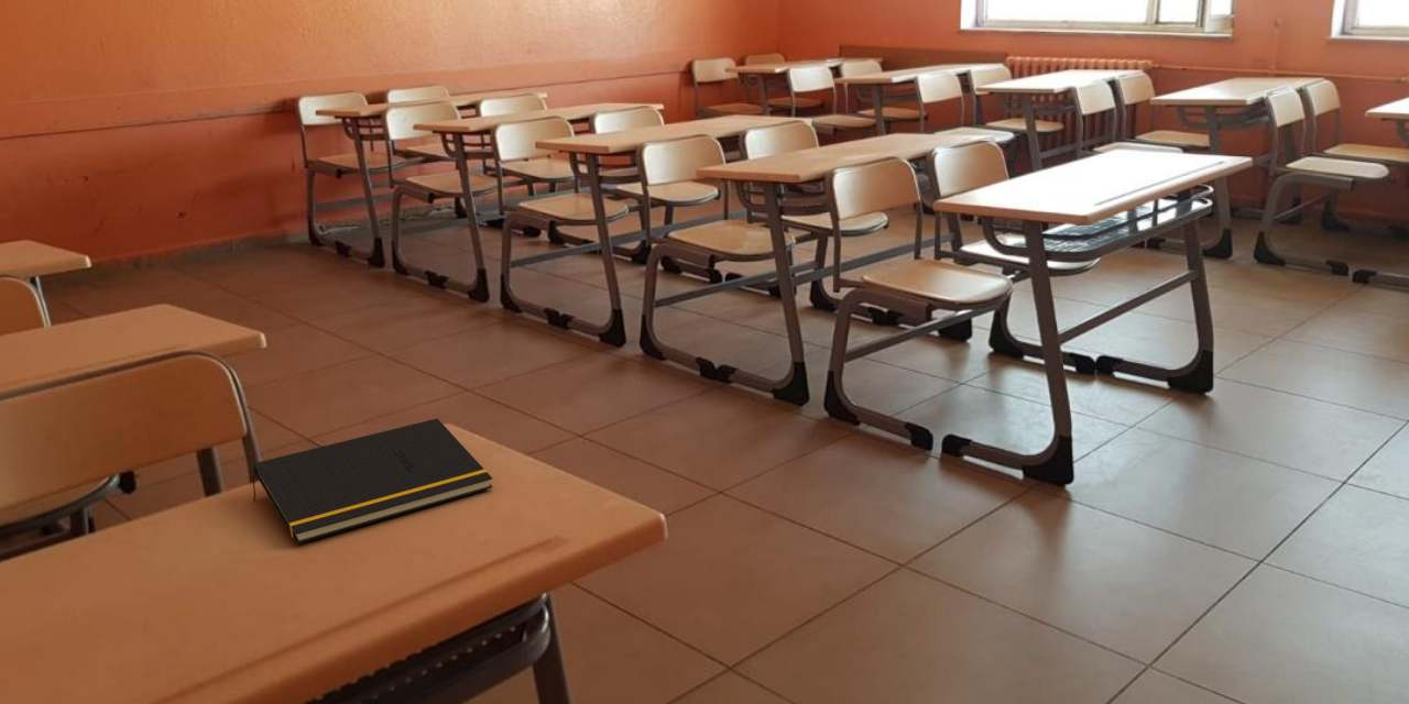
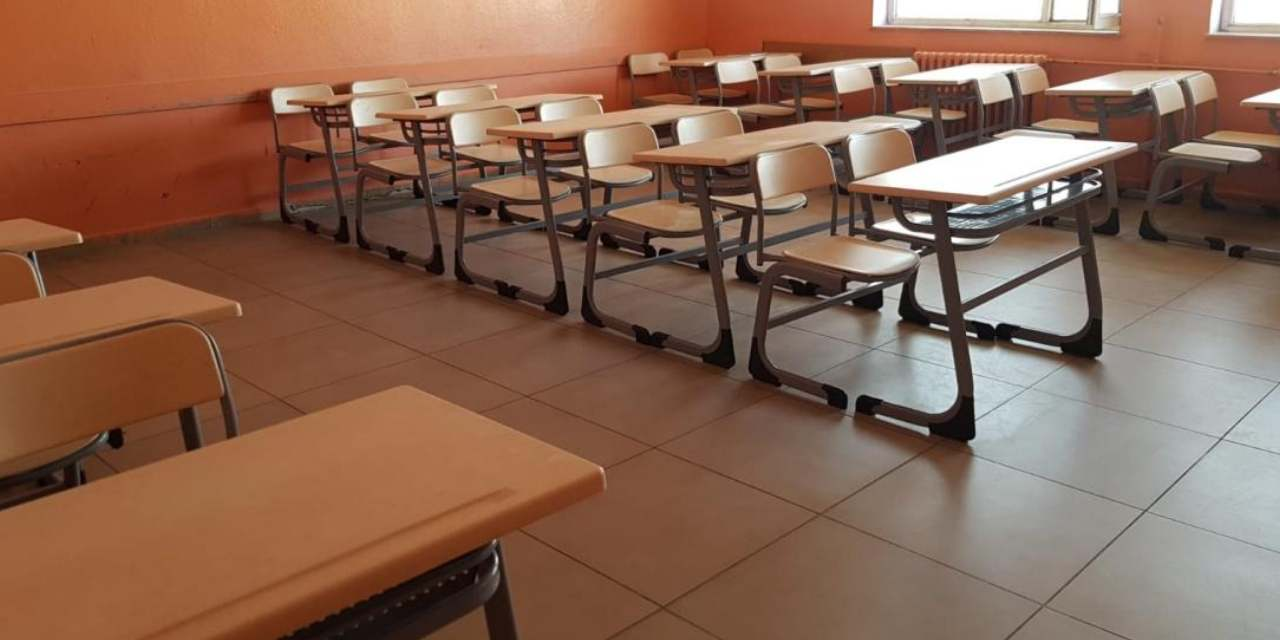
- notepad [252,418,493,544]
